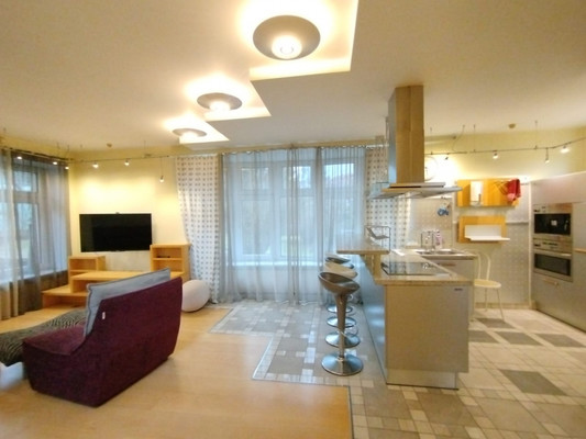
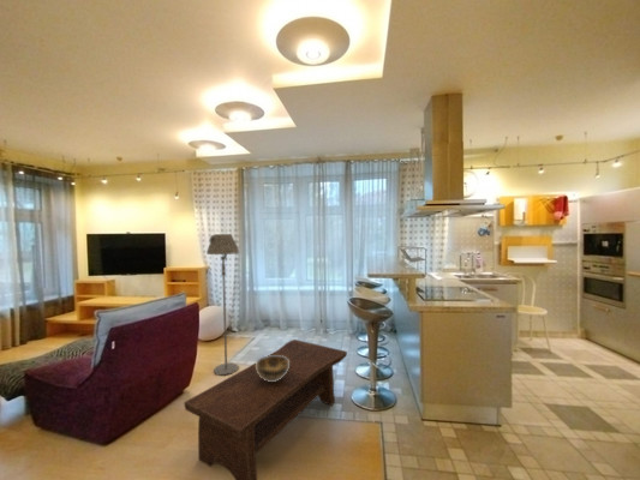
+ decorative bowl [255,354,289,382]
+ coffee table [183,338,348,480]
+ floor lamp [205,233,240,377]
